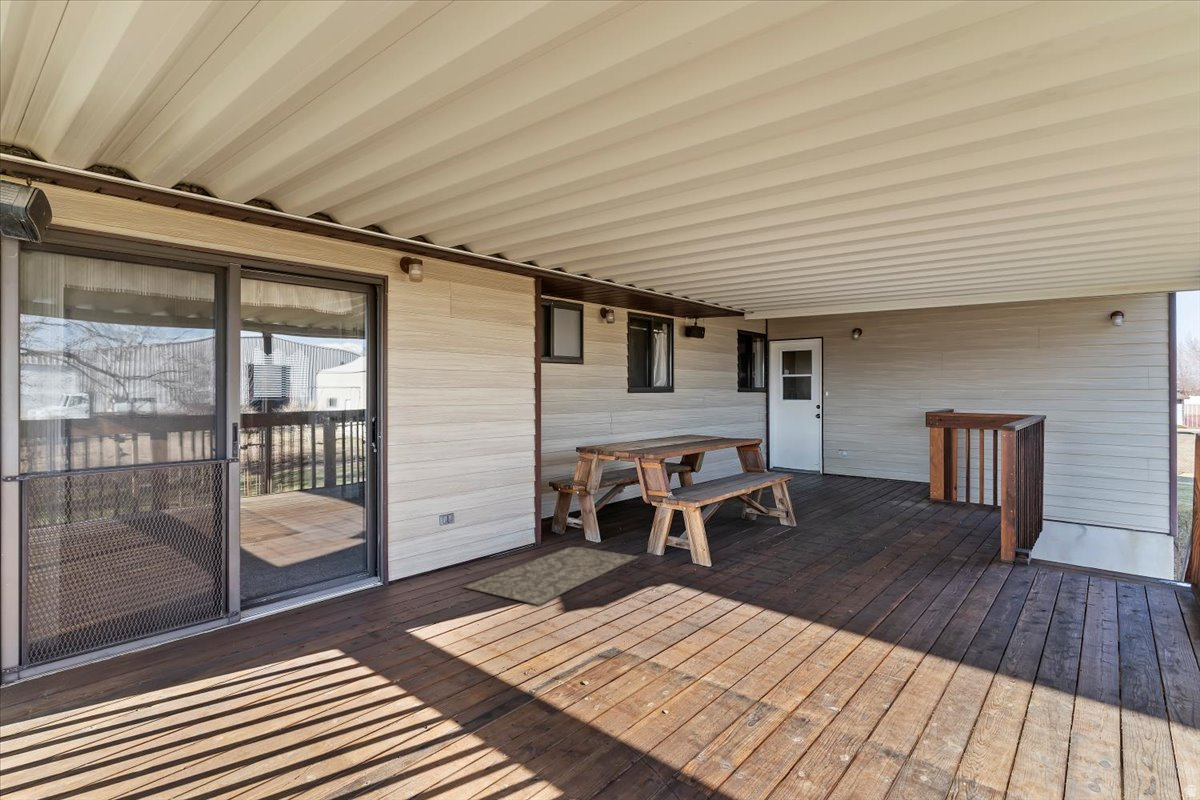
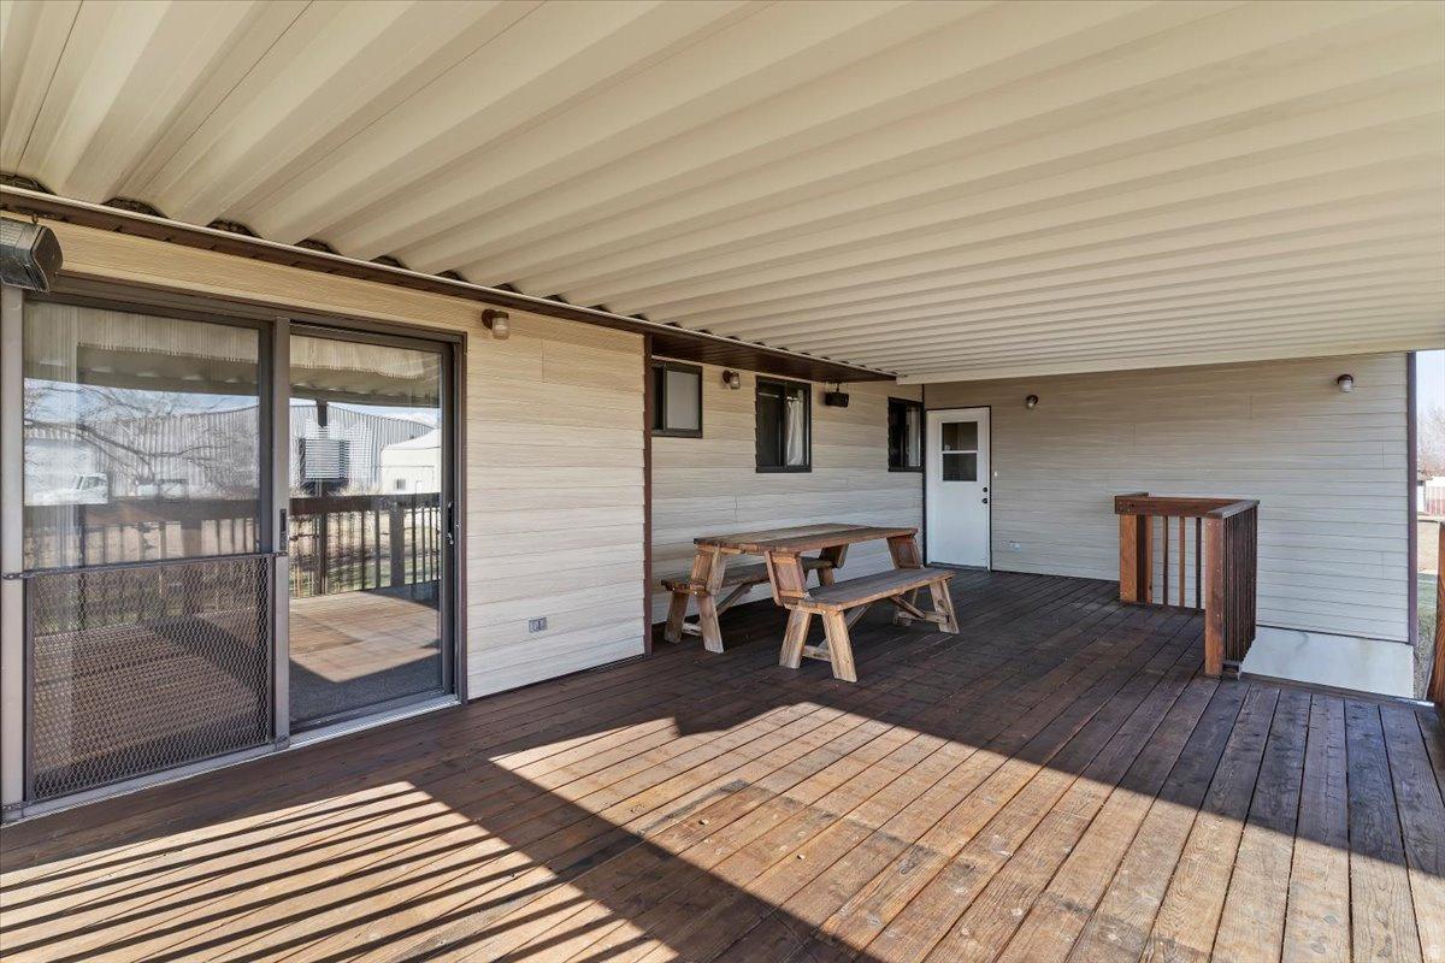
- rug [461,546,640,606]
